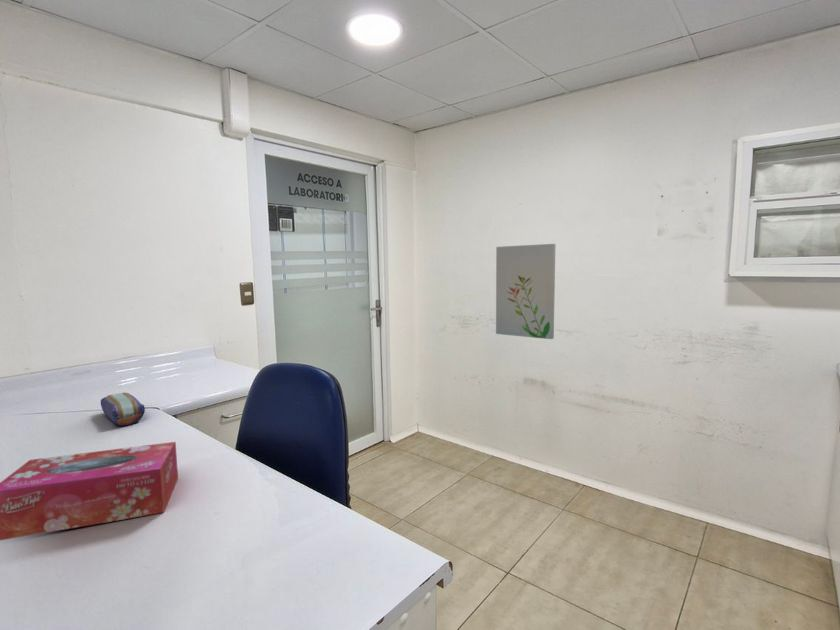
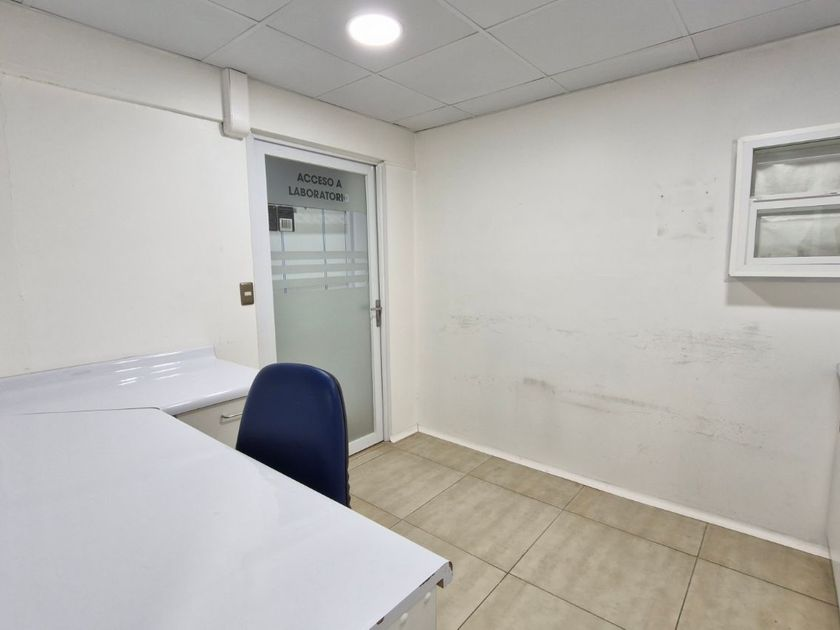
- pencil case [100,392,146,426]
- tissue box [0,441,179,541]
- wall art [495,243,556,340]
